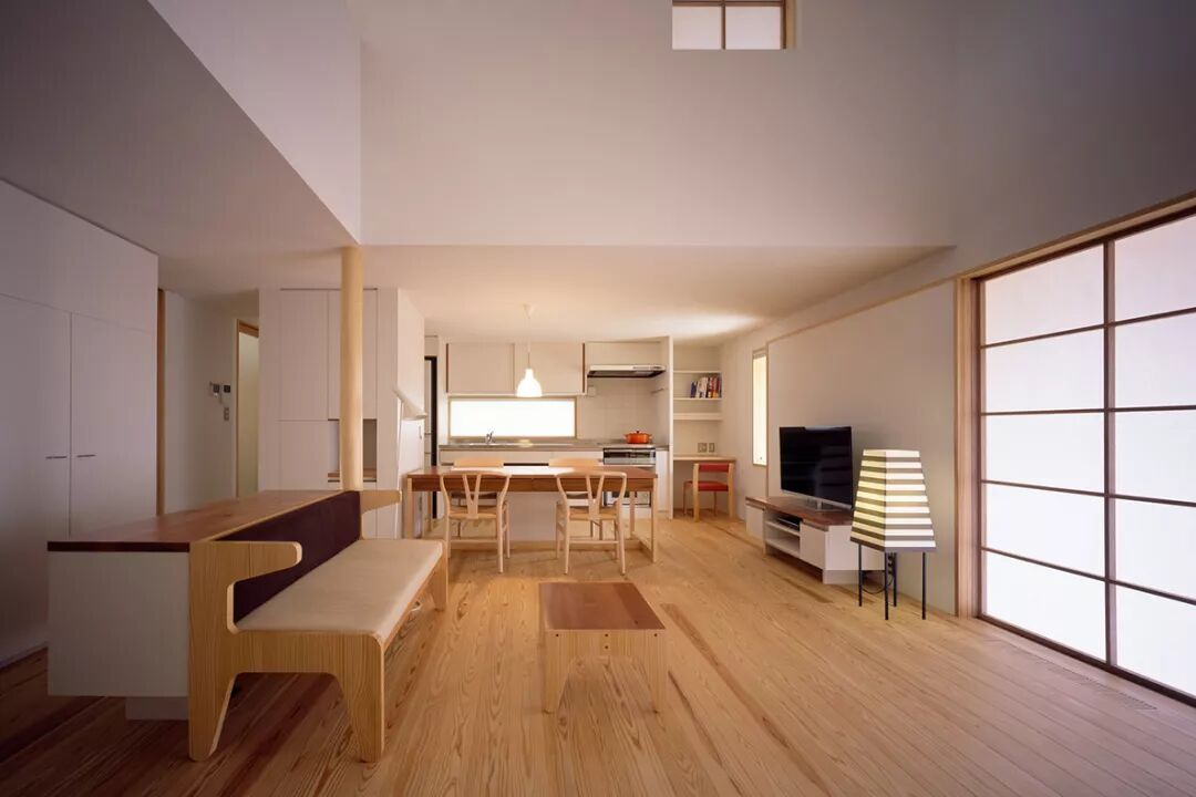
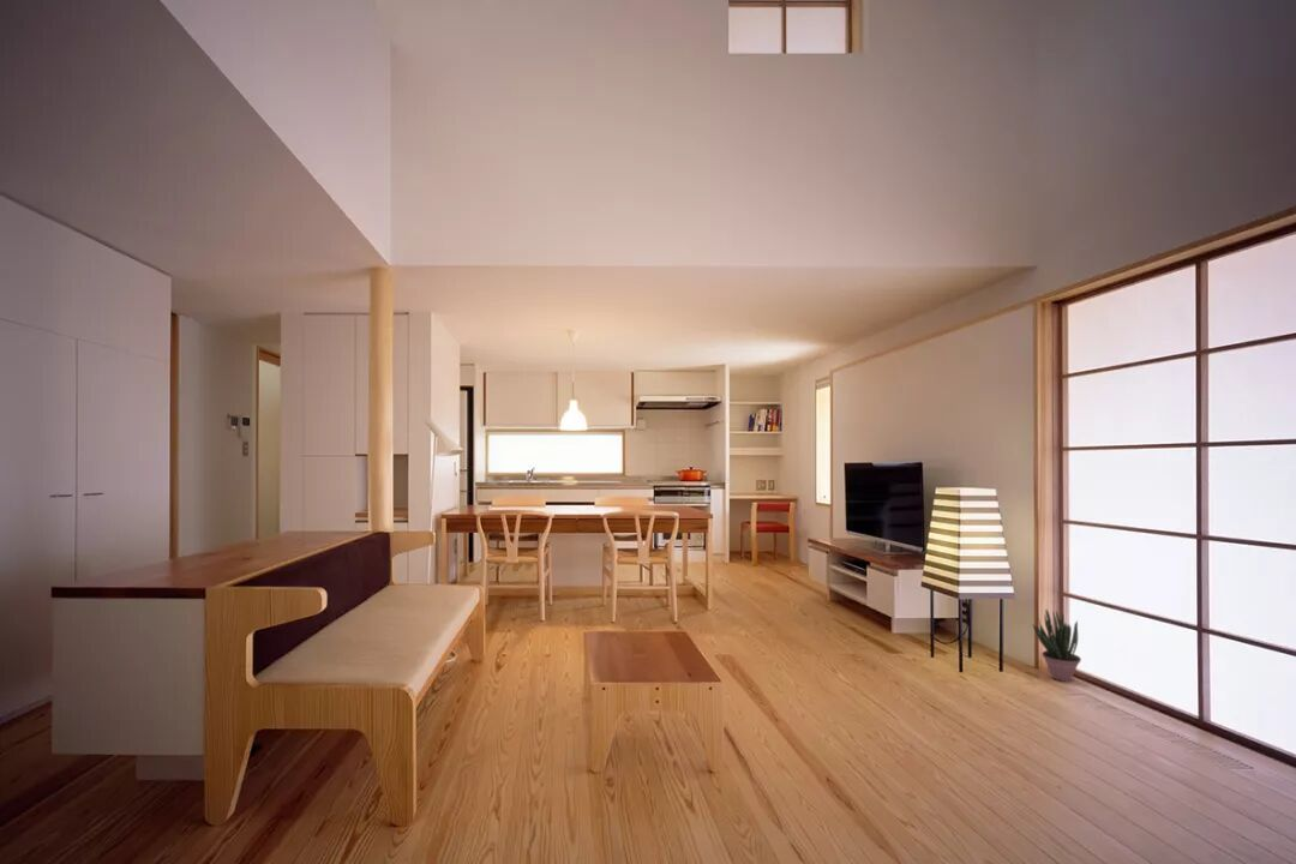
+ potted plant [1031,608,1082,683]
